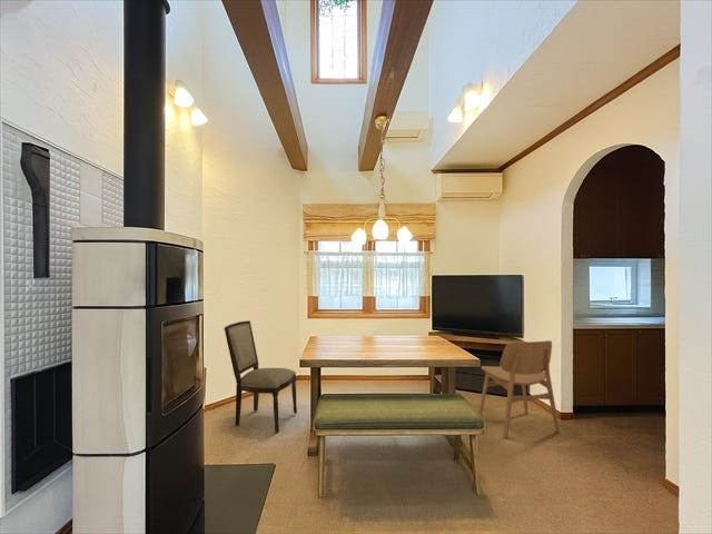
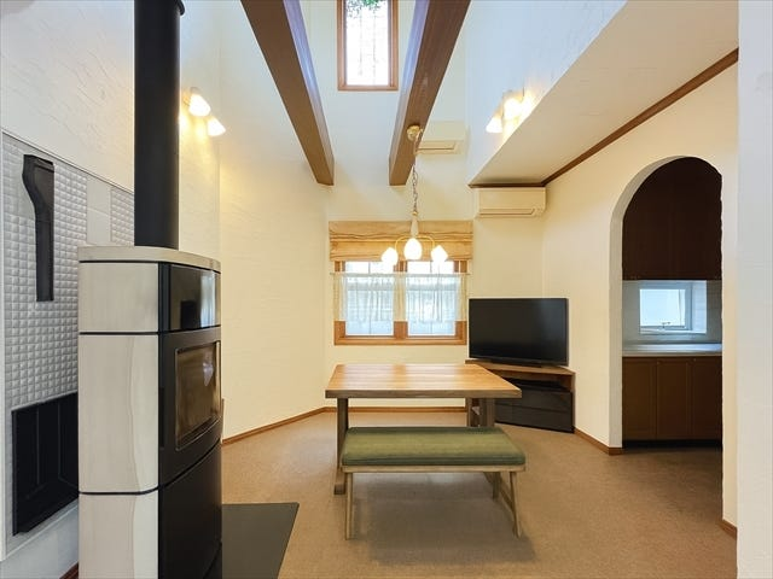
- dining chair [477,339,561,439]
- dining chair [224,319,298,434]
